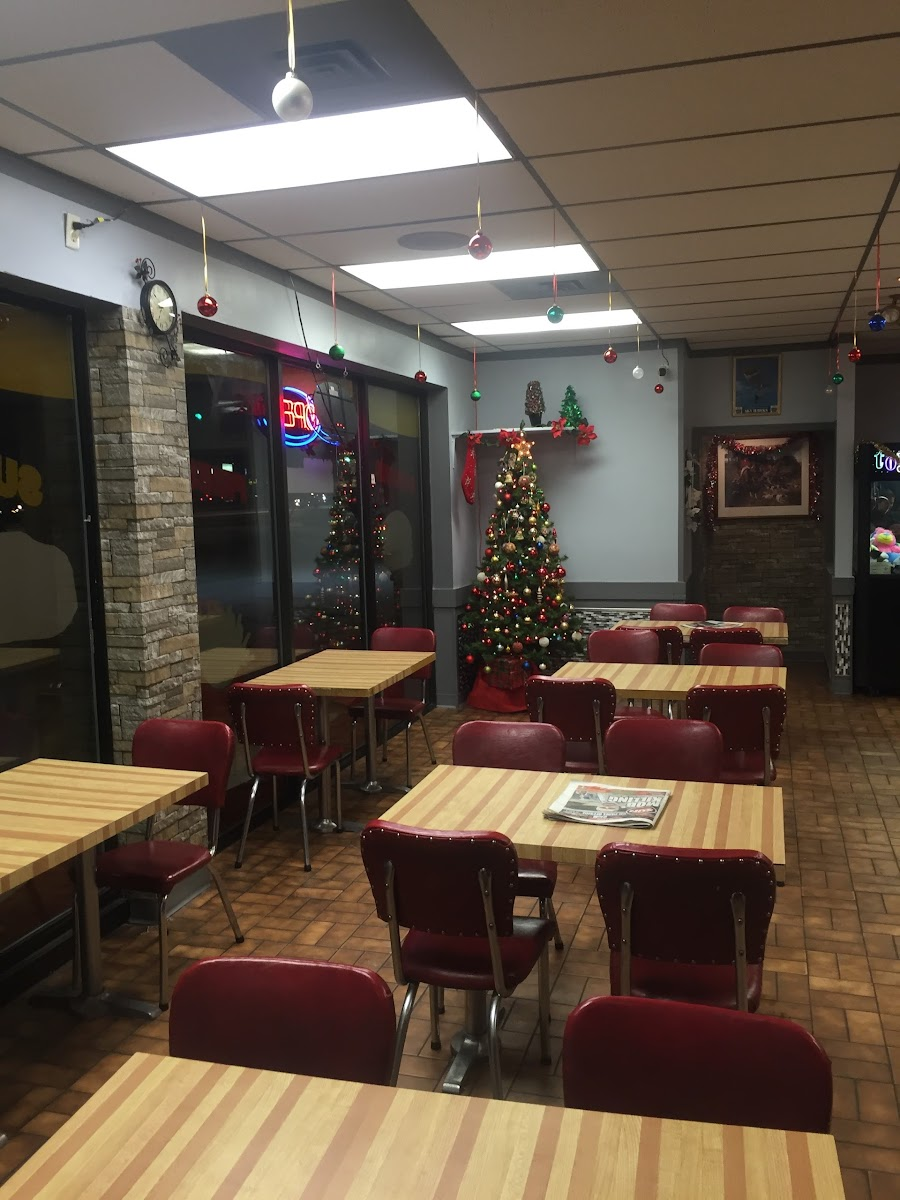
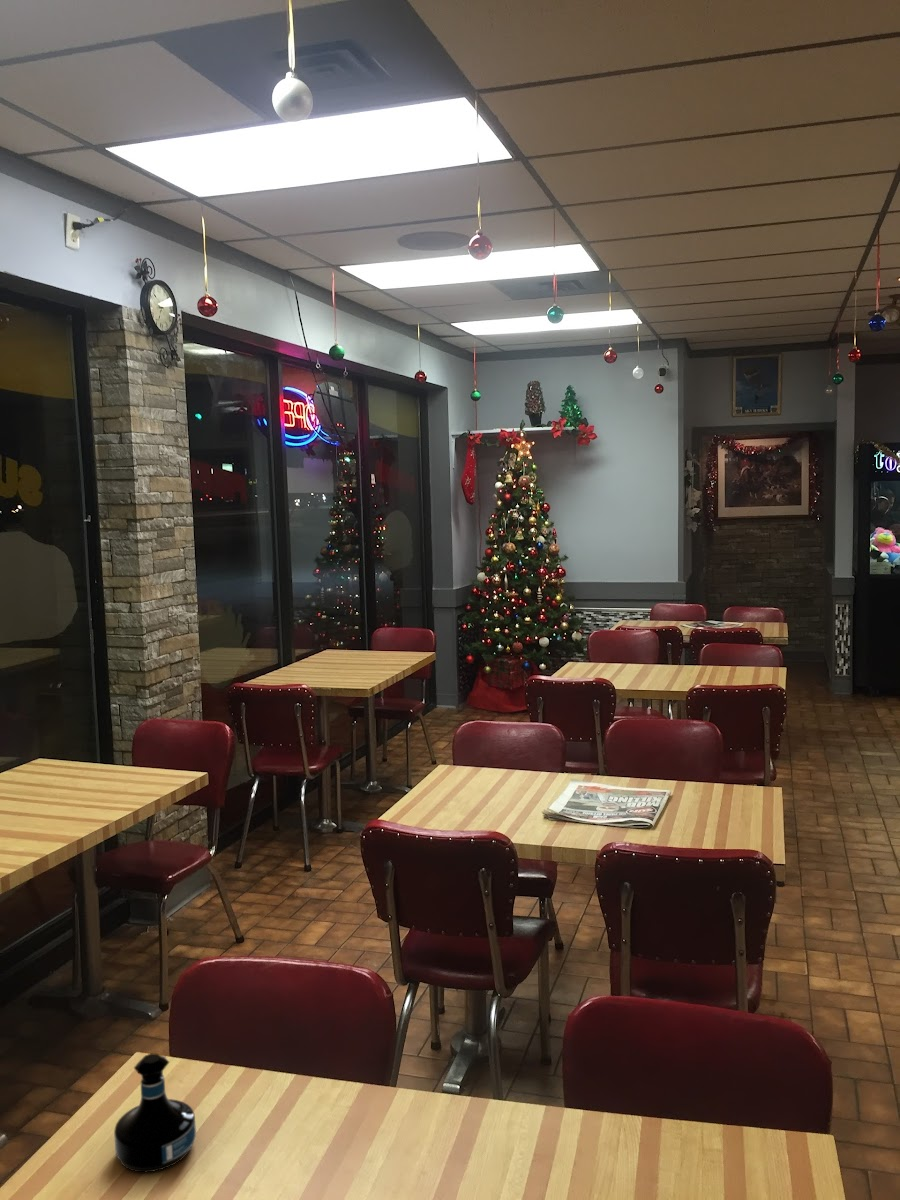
+ tequila bottle [113,1052,197,1173]
